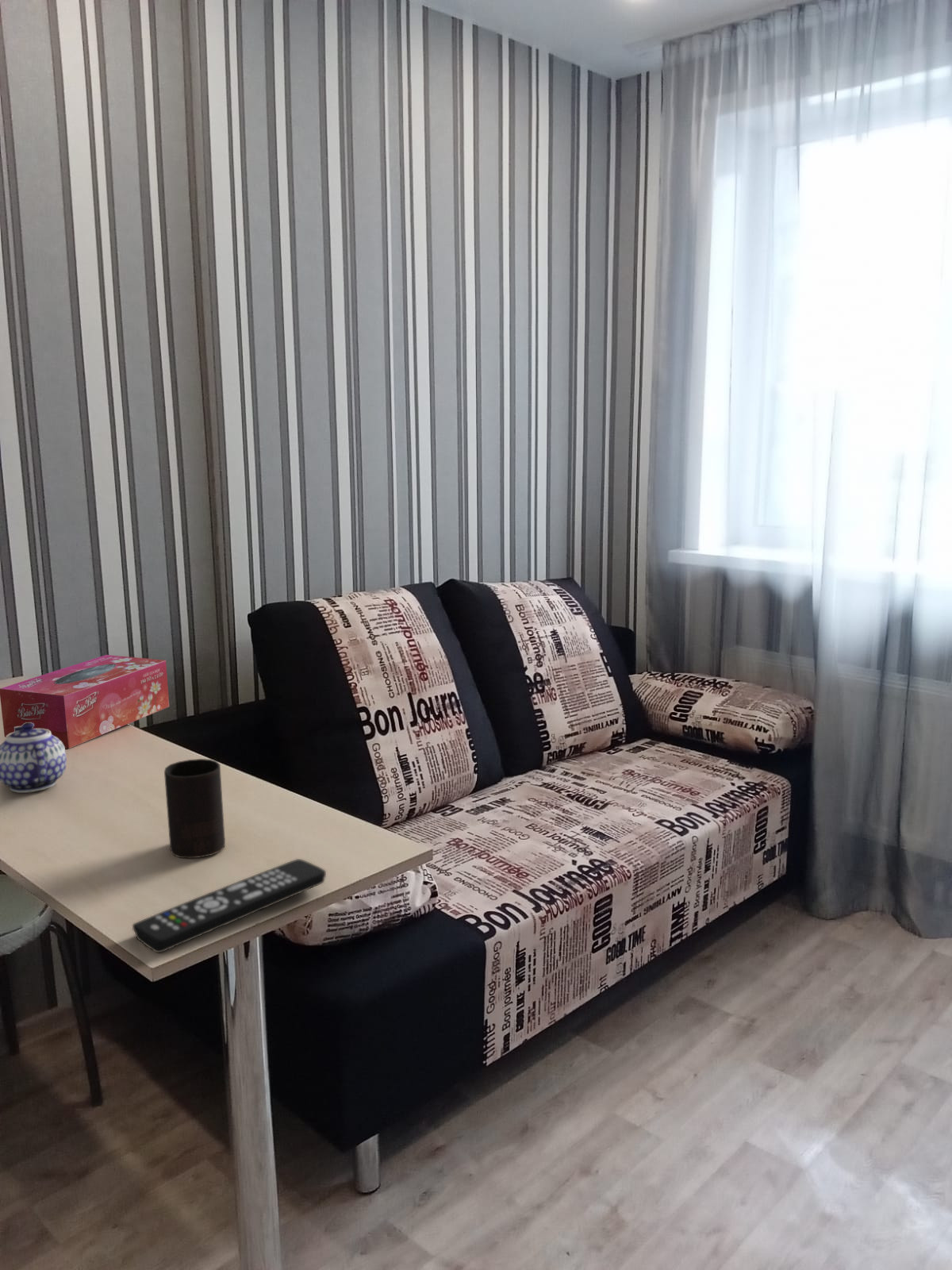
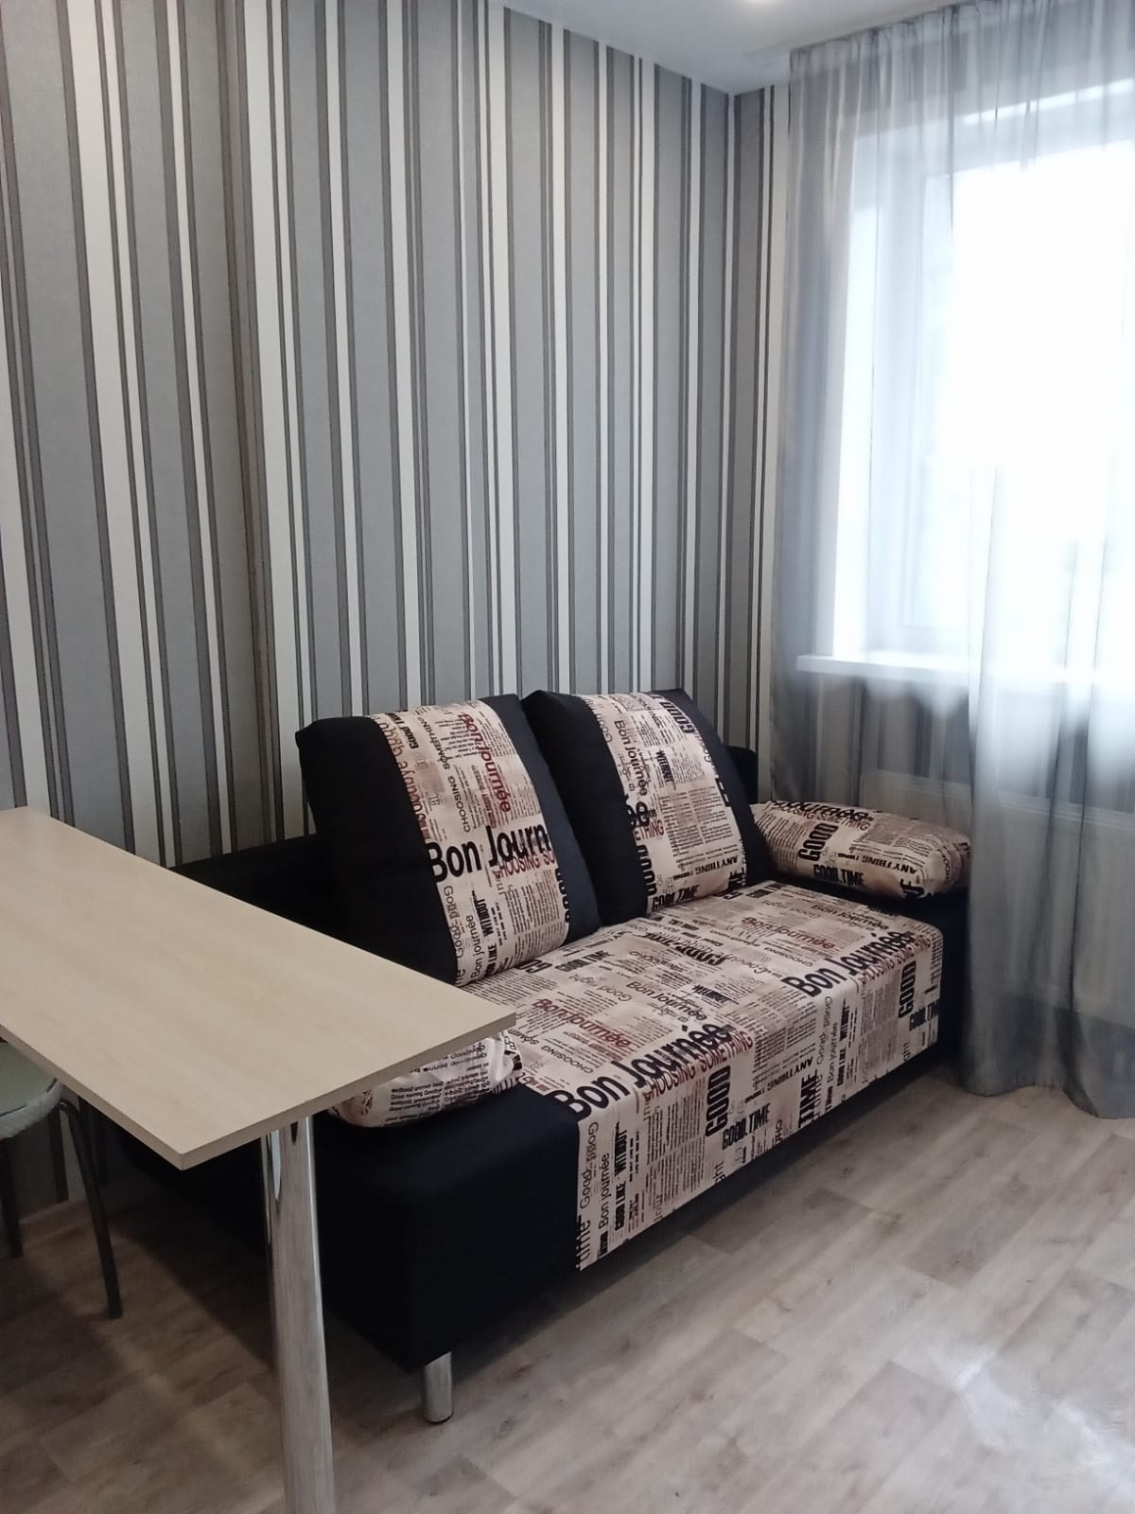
- teapot [0,722,67,794]
- cup [163,758,226,859]
- tissue box [0,654,170,749]
- remote control [132,858,327,953]
